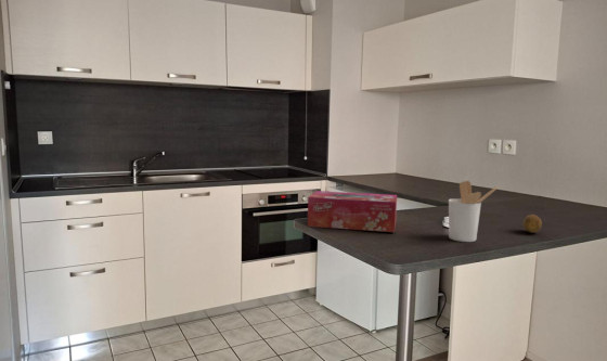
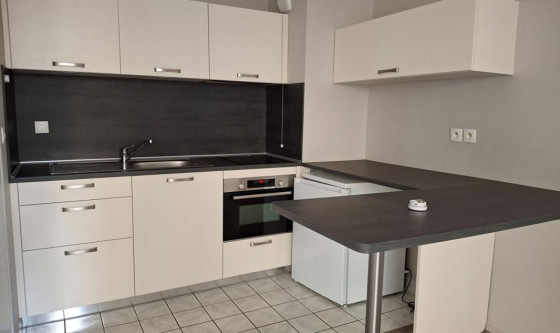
- utensil holder [448,180,499,243]
- fruit [522,214,543,234]
- tissue box [307,190,398,233]
